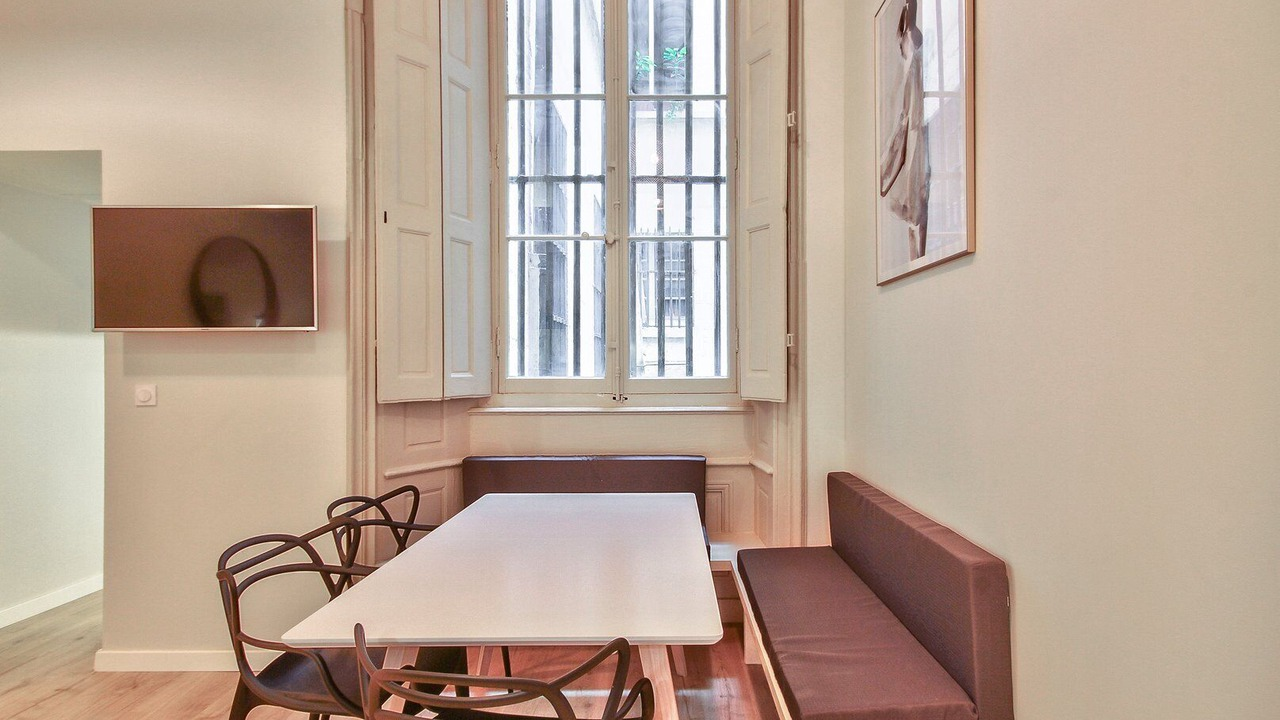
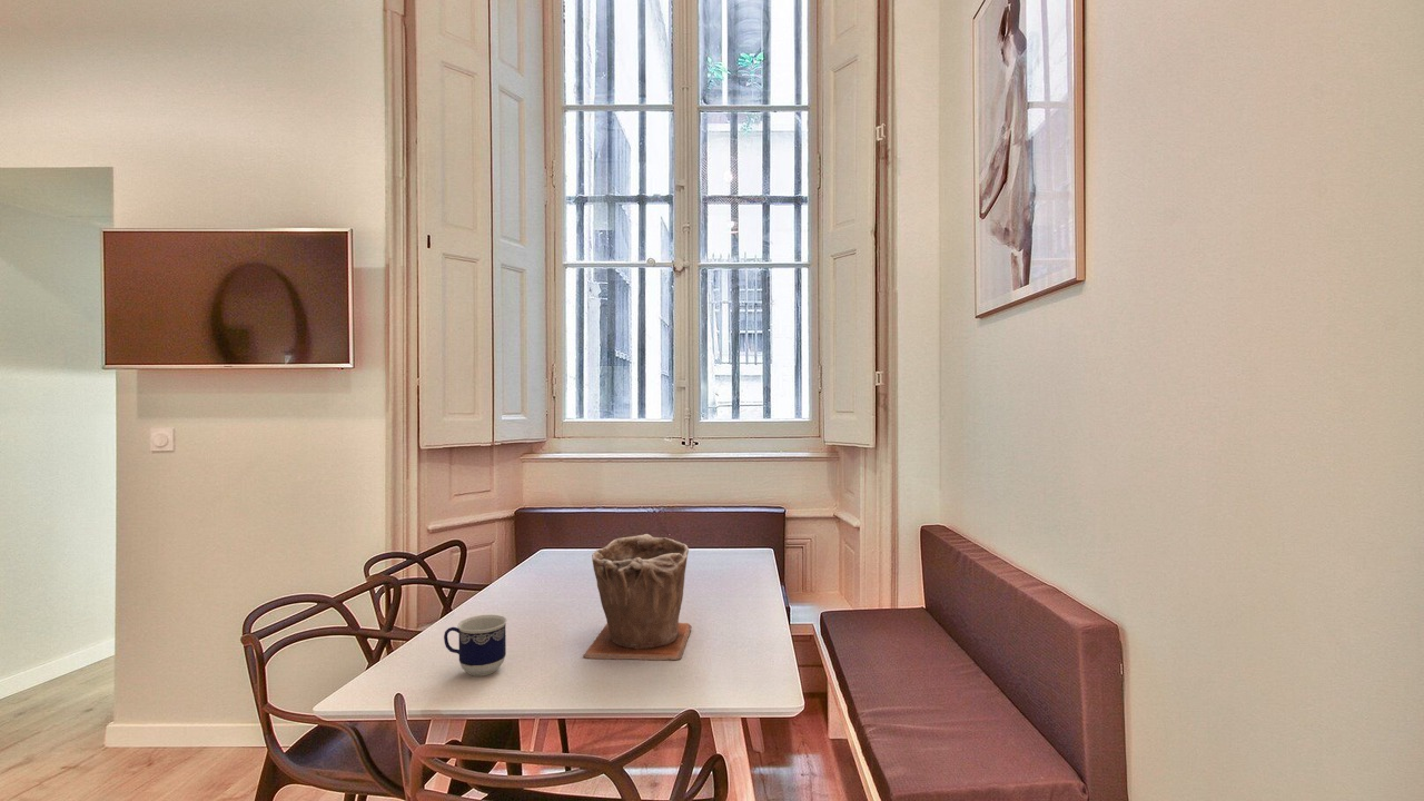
+ cup [443,614,508,678]
+ plant pot [582,533,693,662]
